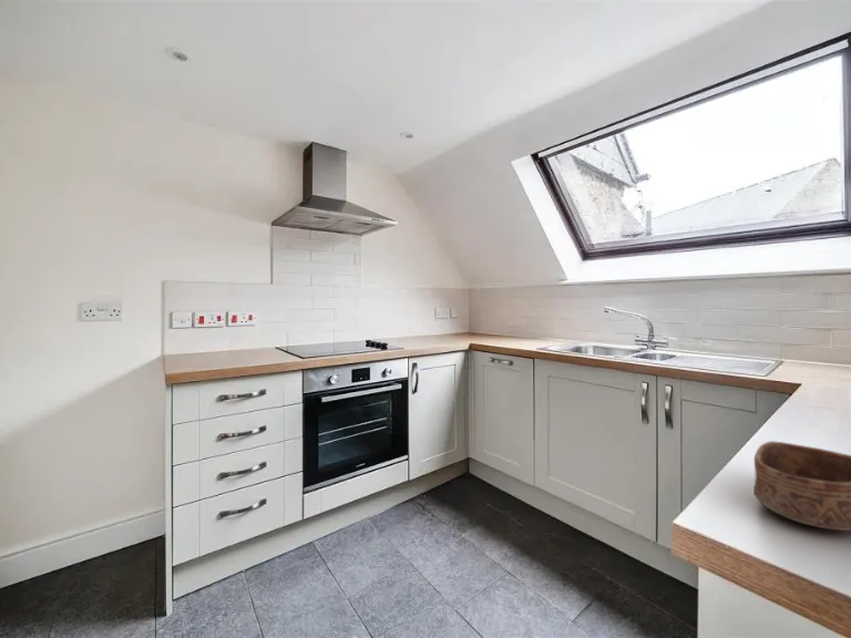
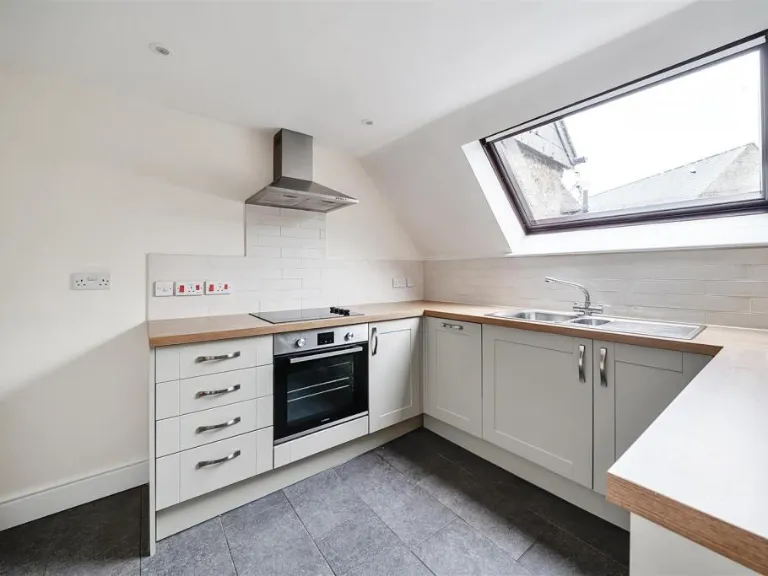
- bowl [752,440,851,532]
